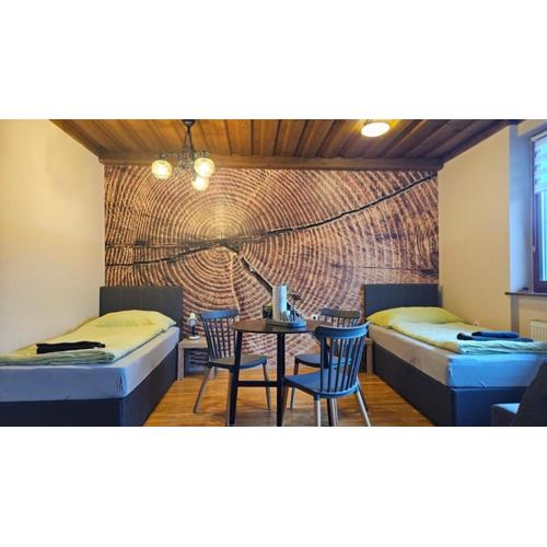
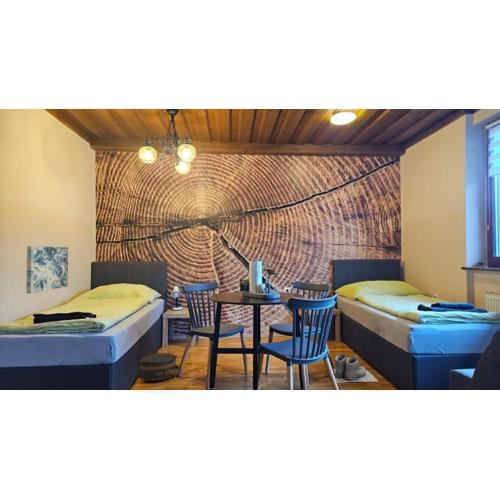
+ boots [332,352,380,384]
+ wall art [25,245,69,295]
+ hat box [138,352,183,382]
